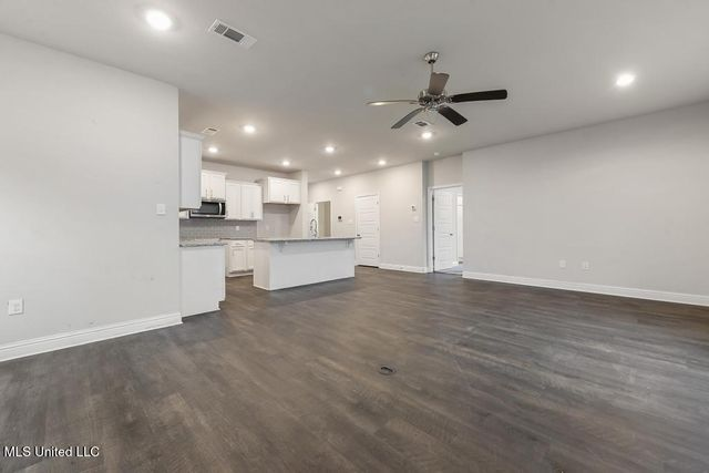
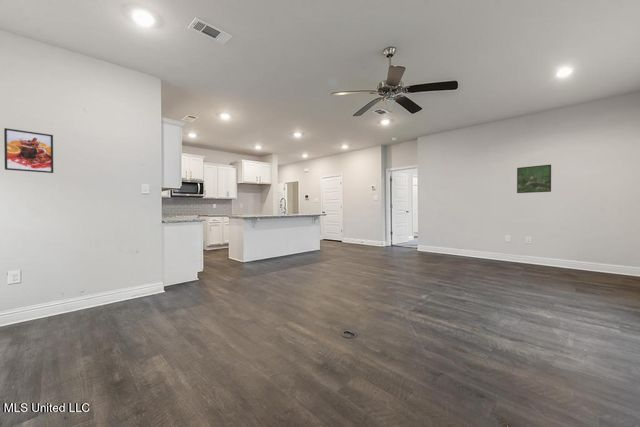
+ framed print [3,127,54,174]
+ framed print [516,164,552,194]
